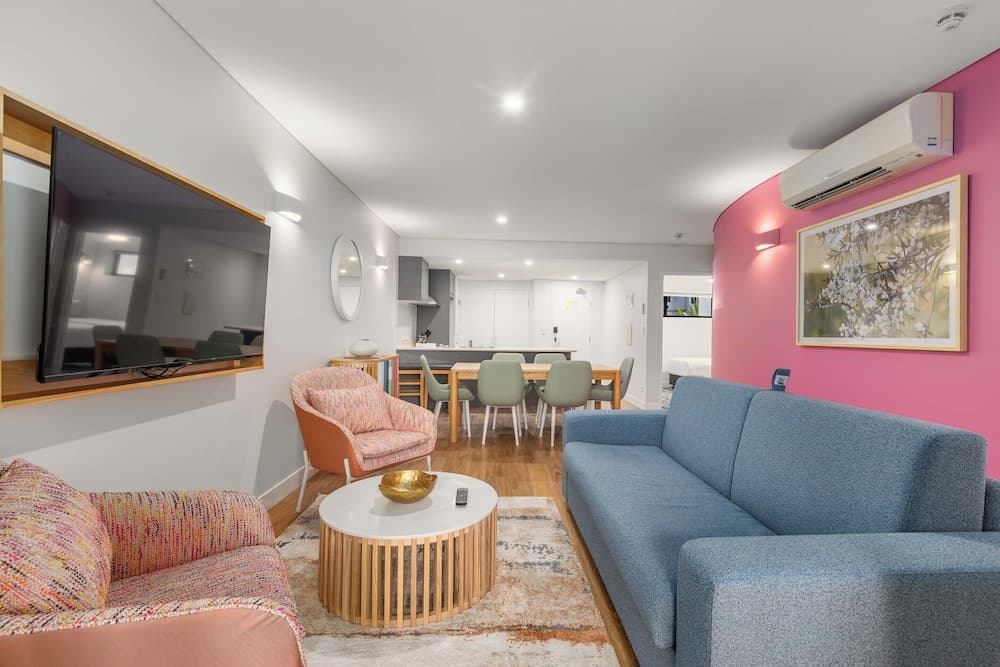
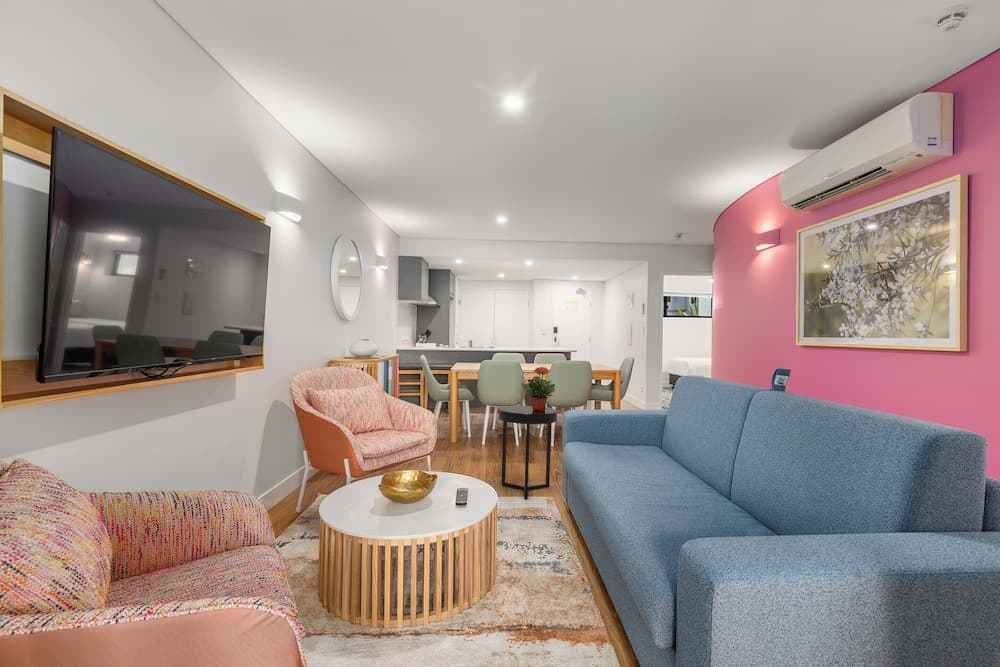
+ side table [498,405,558,500]
+ potted plant [520,366,556,411]
